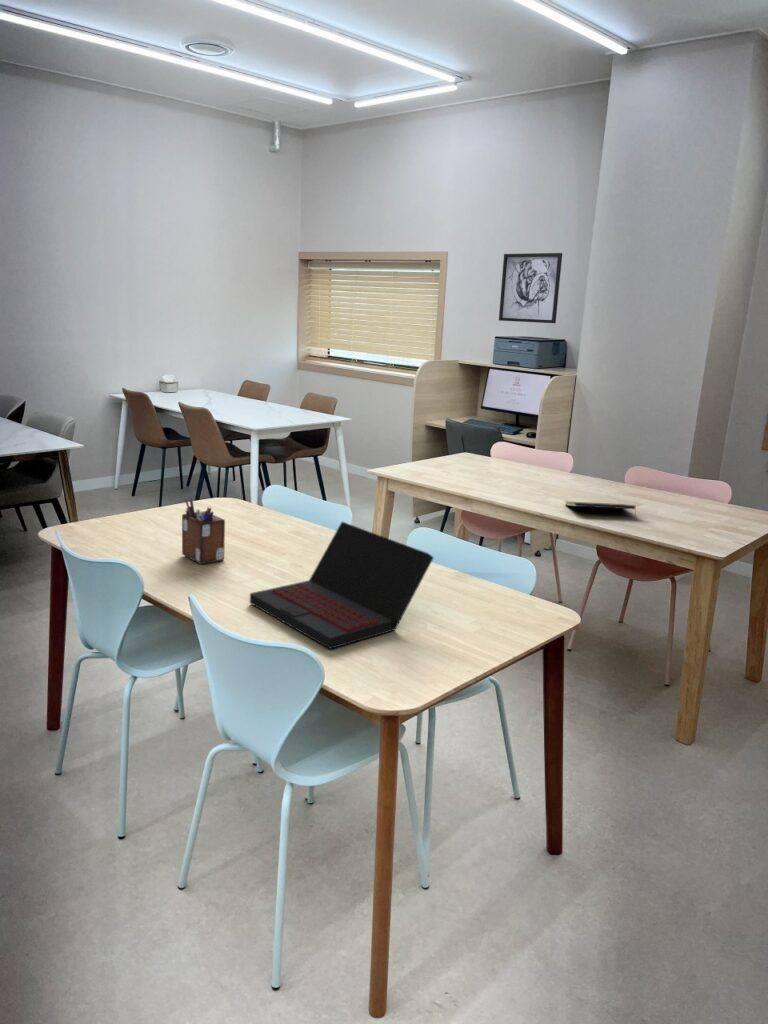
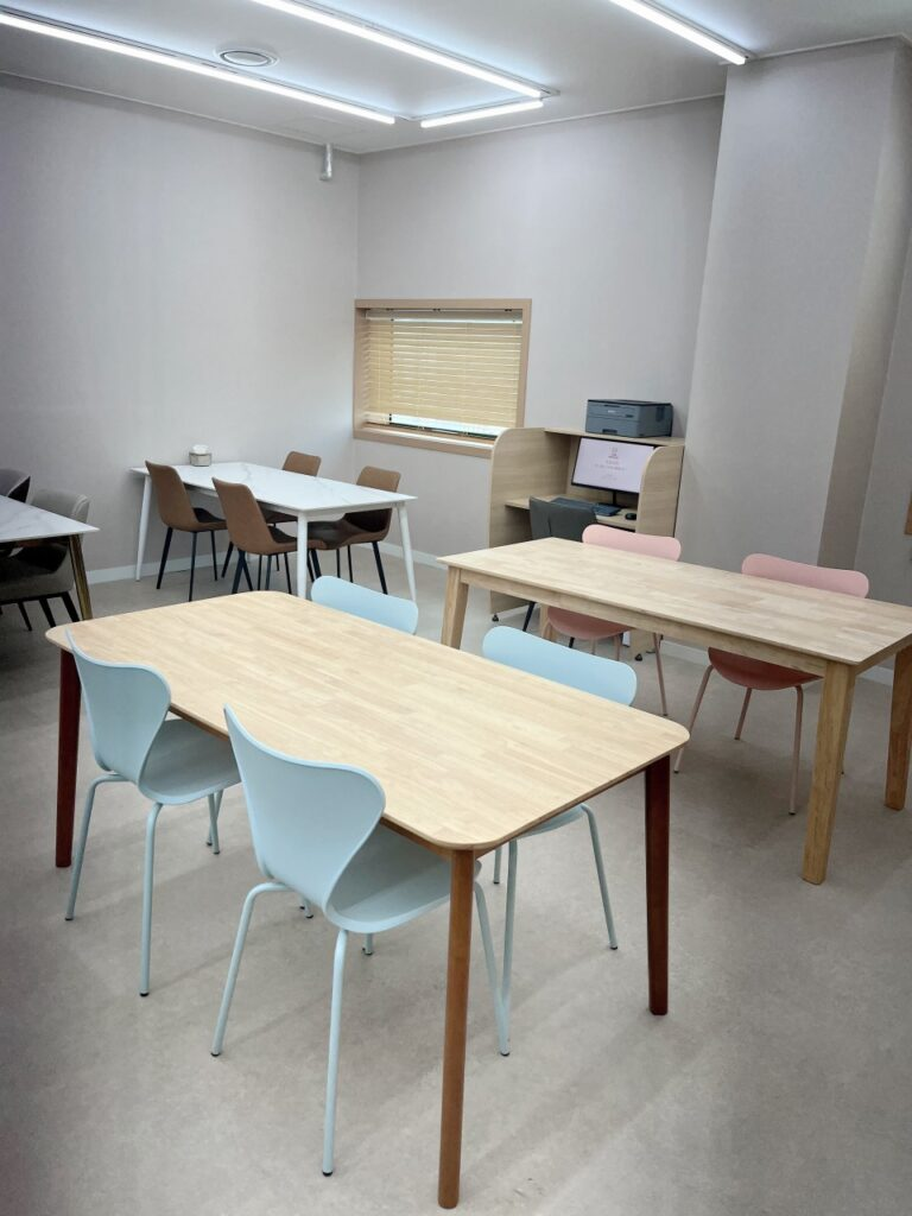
- desk organizer [181,498,226,565]
- wall art [498,252,563,324]
- notepad [564,500,637,518]
- laptop [249,521,435,650]
